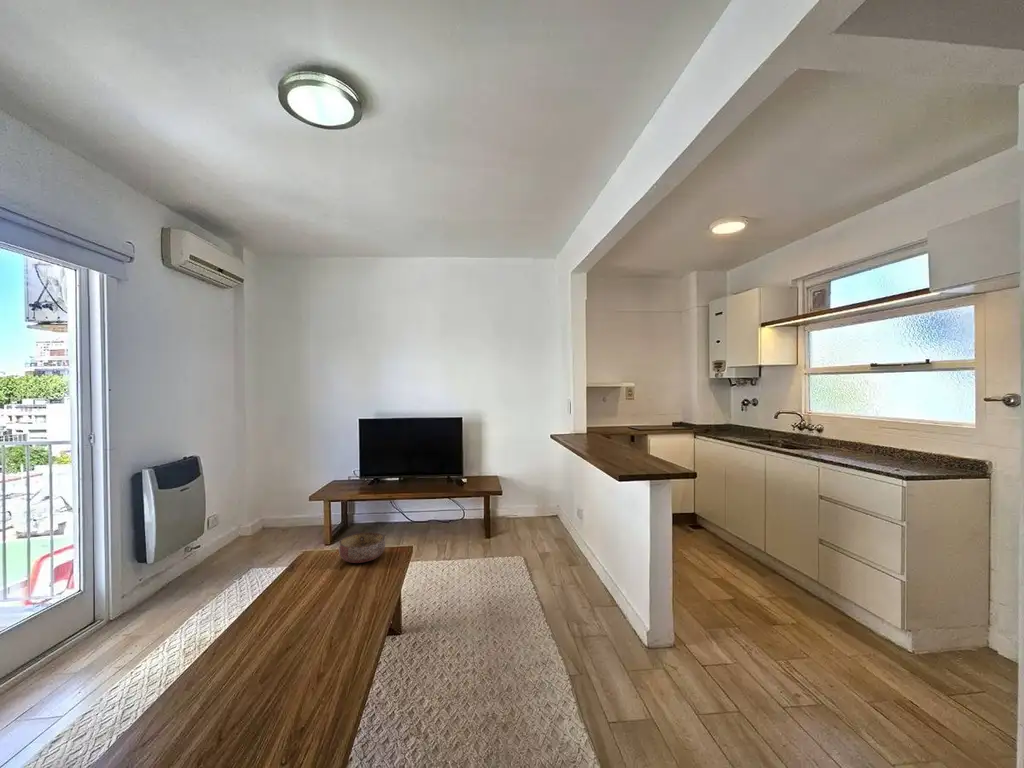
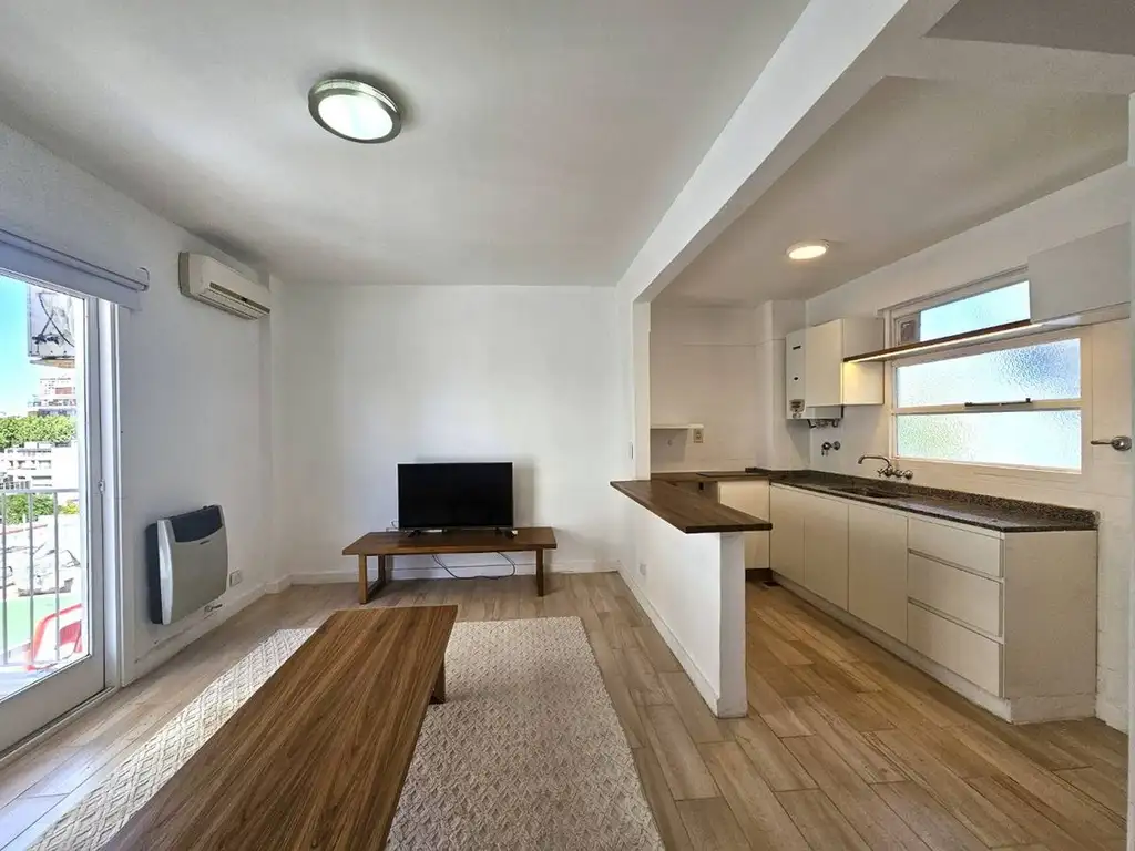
- bowl [338,531,386,564]
